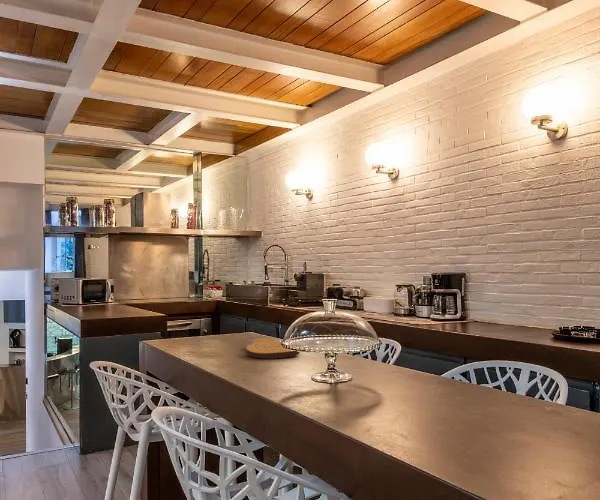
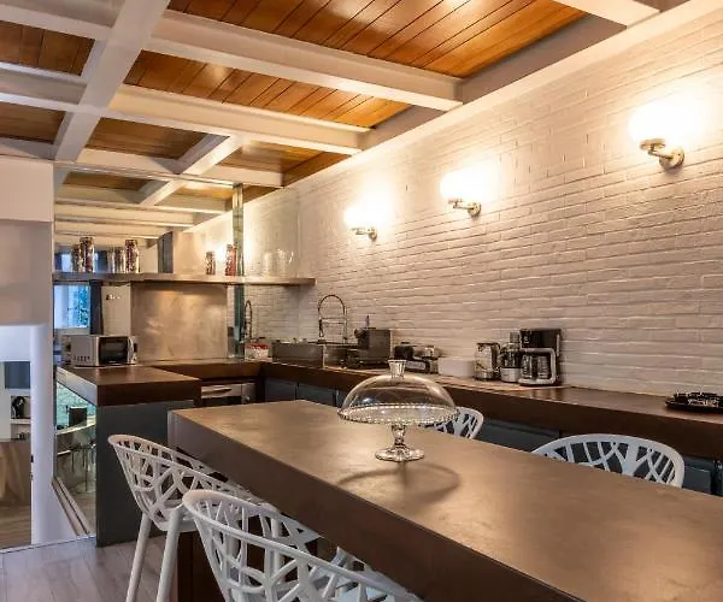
- key chain [245,337,301,360]
